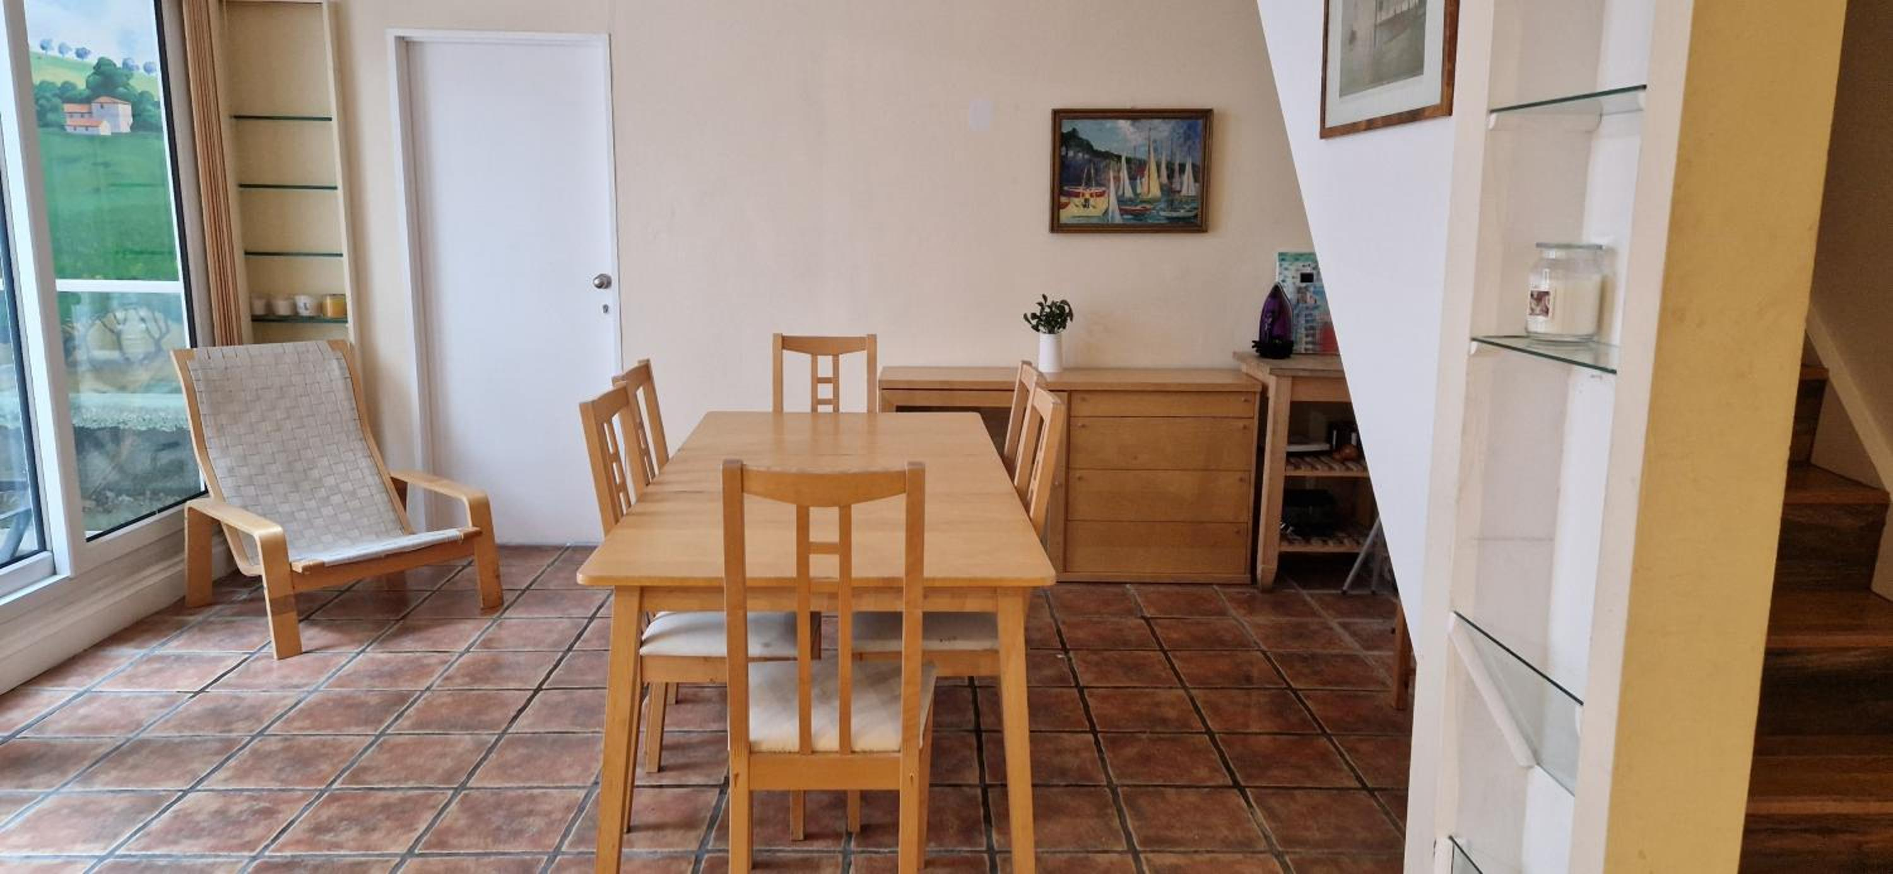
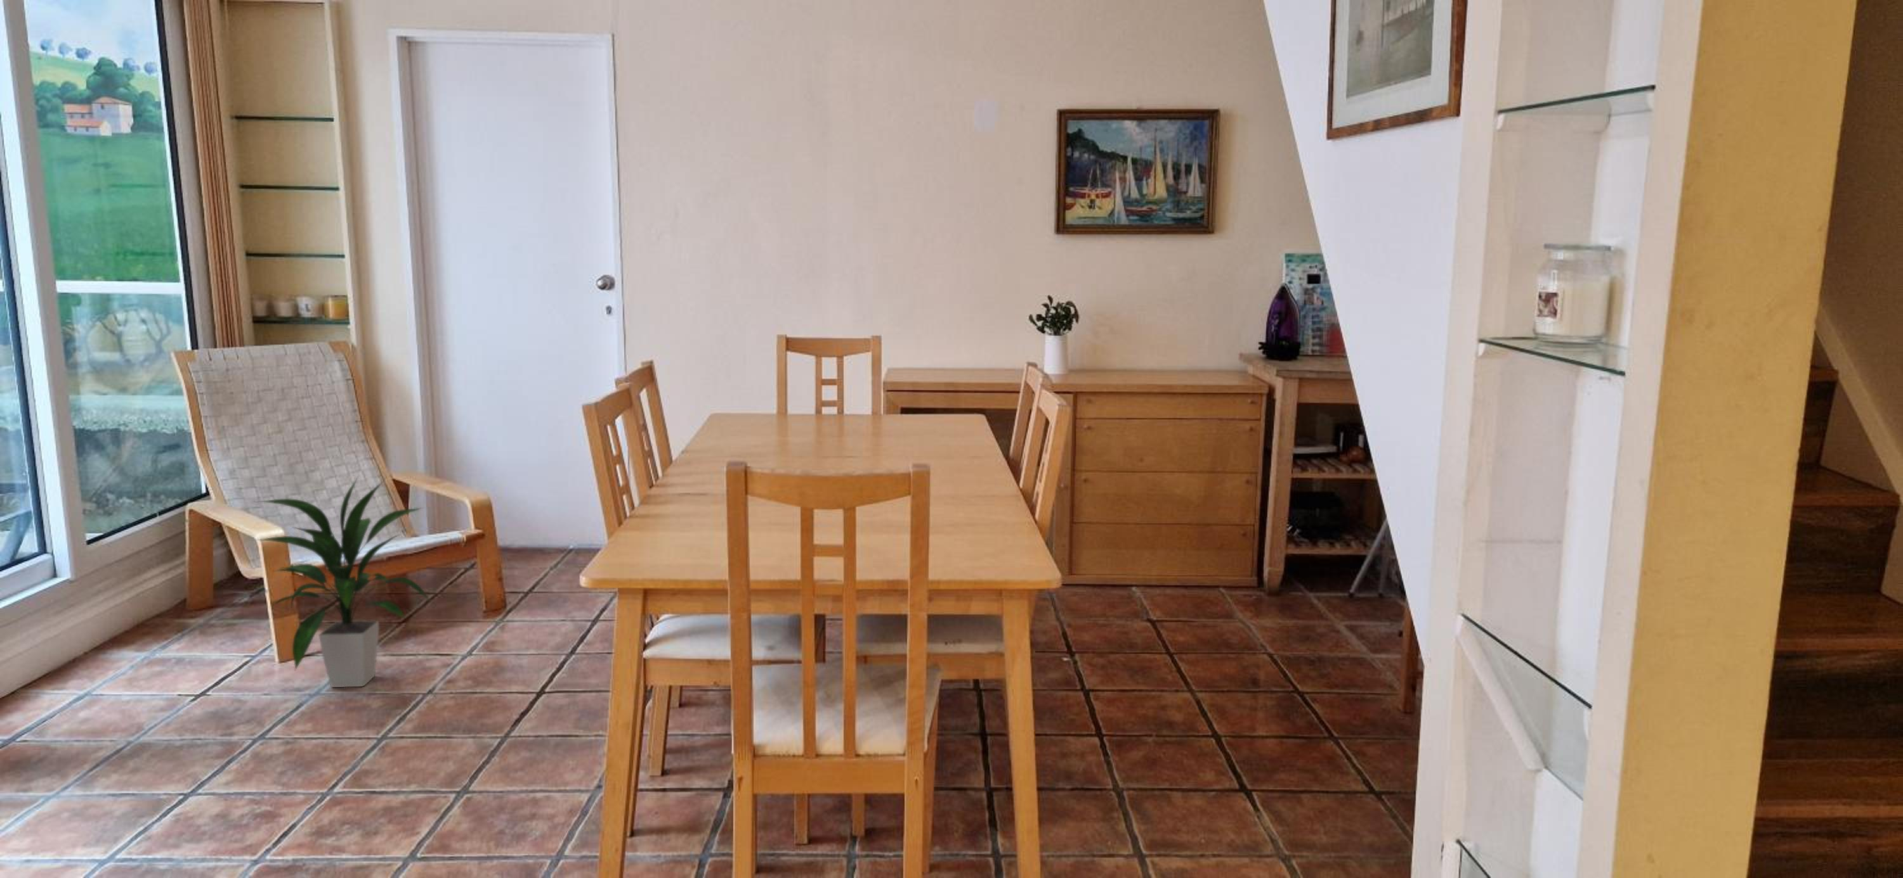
+ indoor plant [248,474,434,688]
